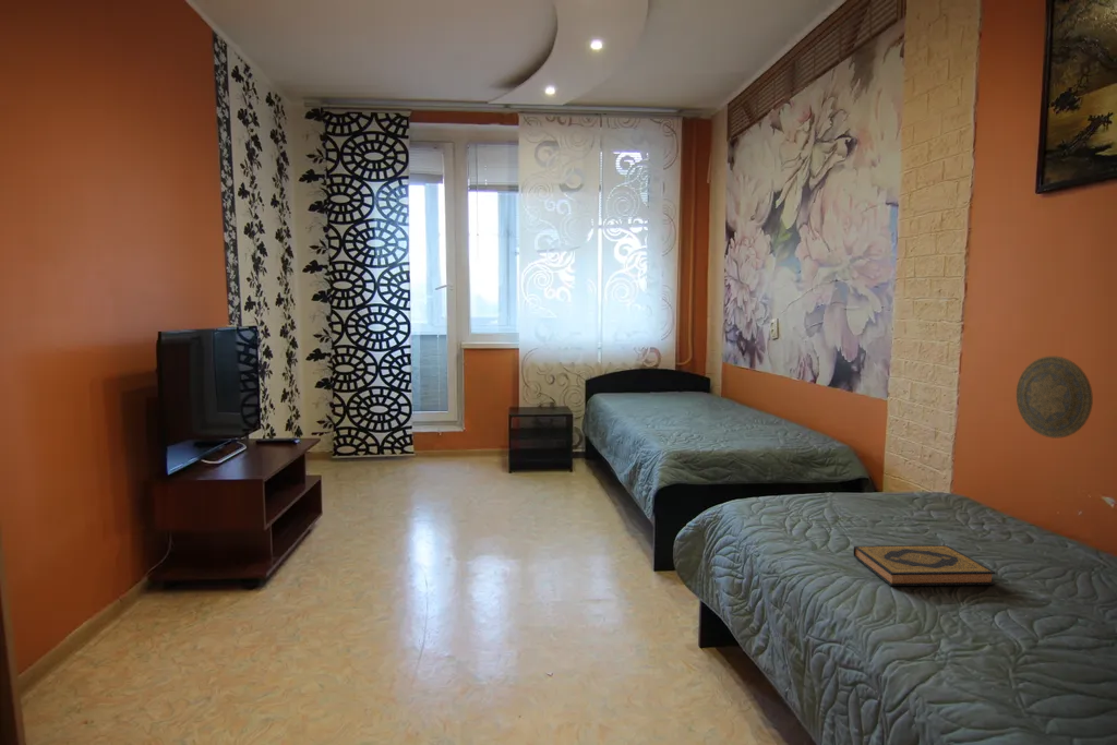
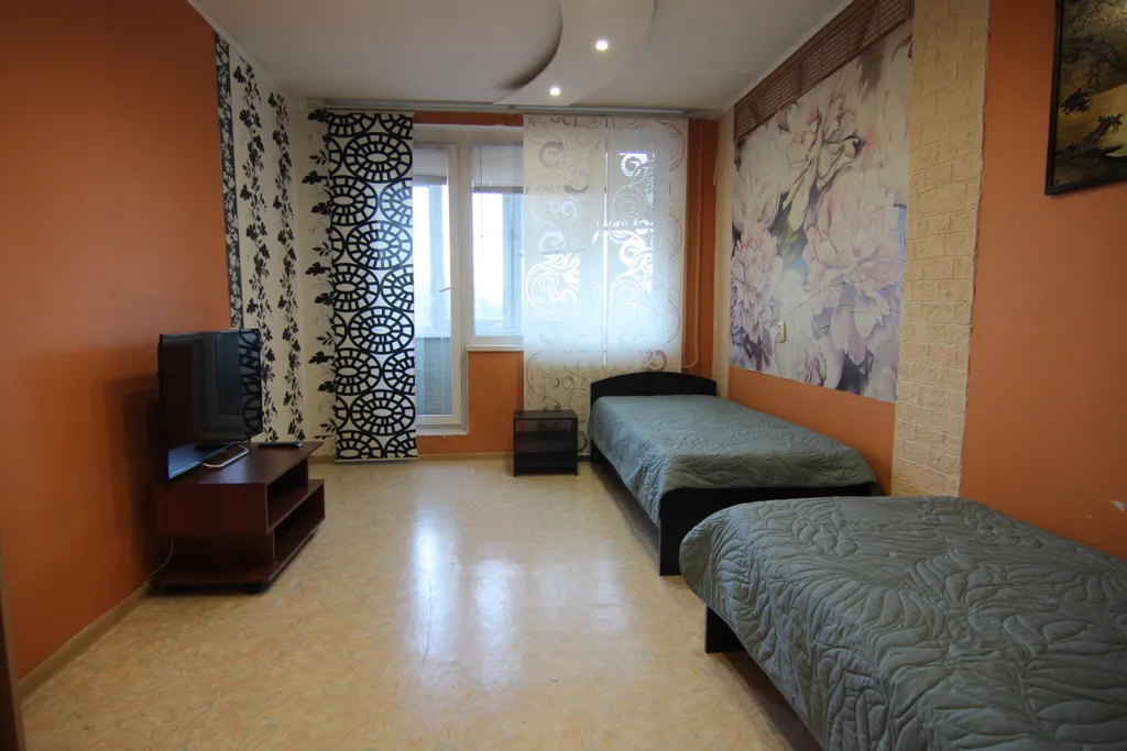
- hardback book [852,544,996,587]
- decorative plate [1016,356,1094,440]
